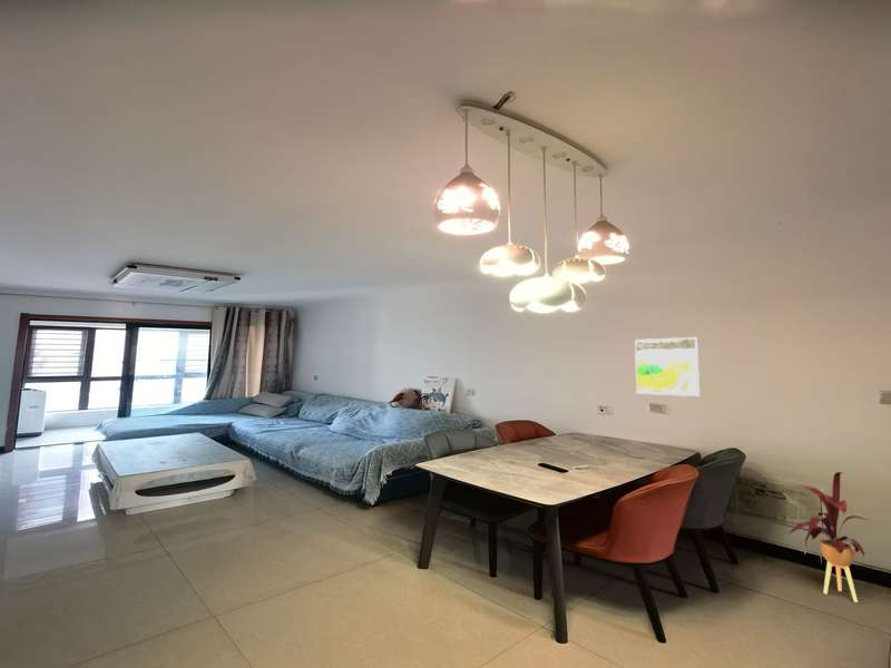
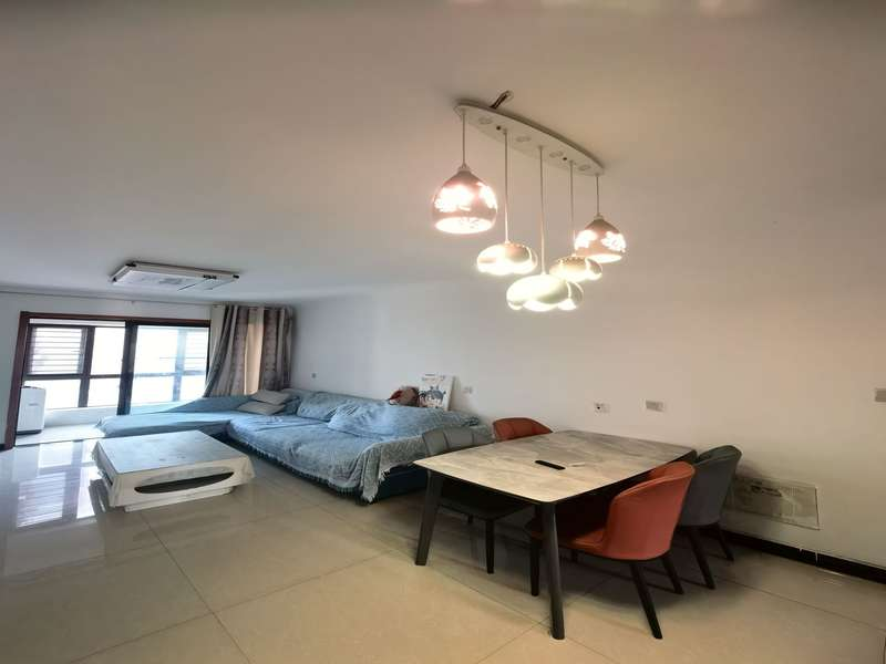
- house plant [787,471,868,603]
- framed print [634,336,701,397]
